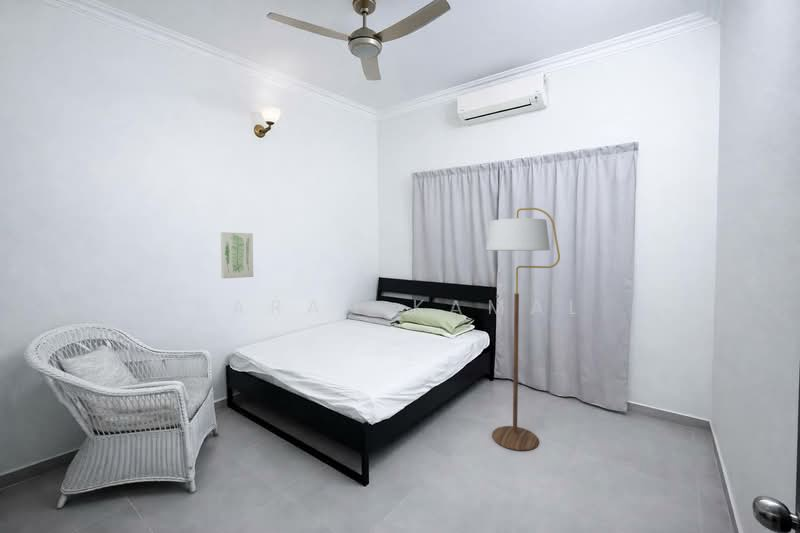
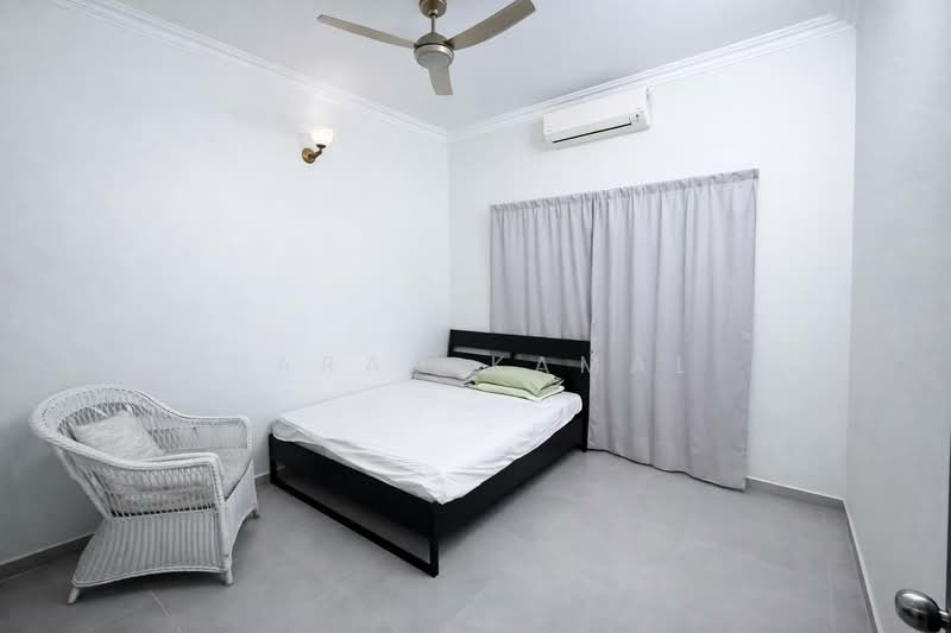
- floor lamp [485,207,561,451]
- wall art [220,231,254,279]
